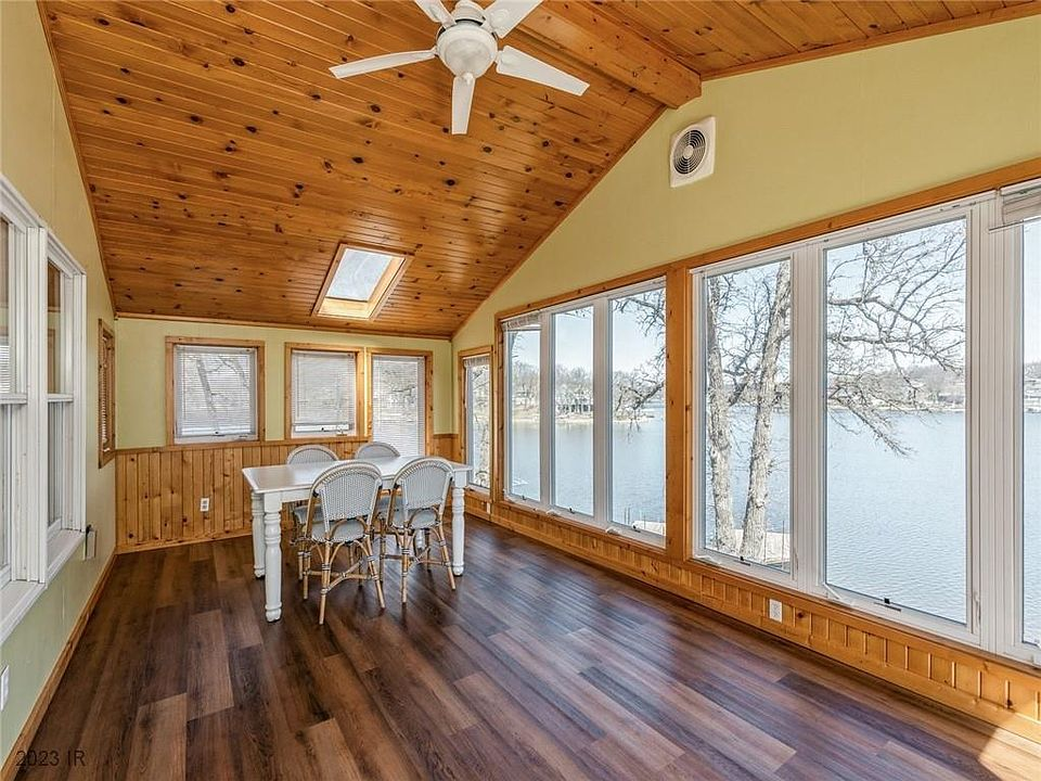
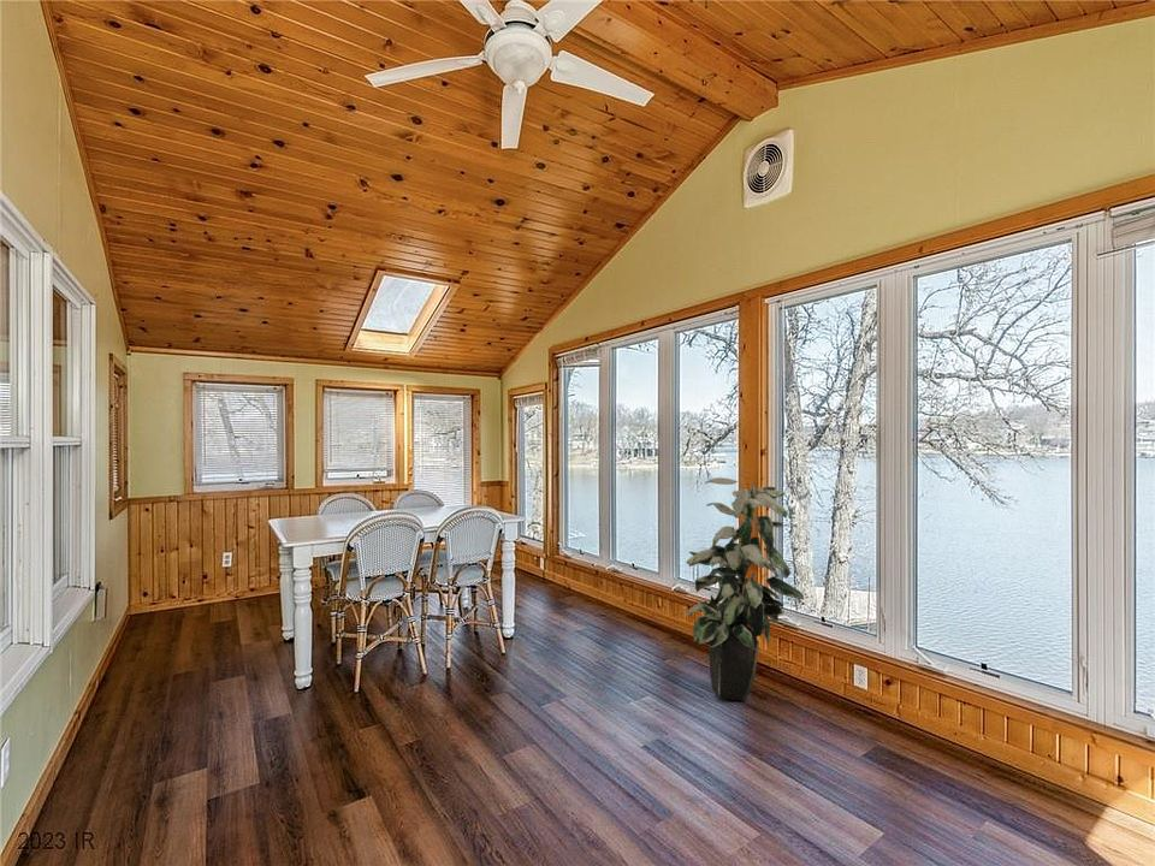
+ indoor plant [685,476,805,702]
